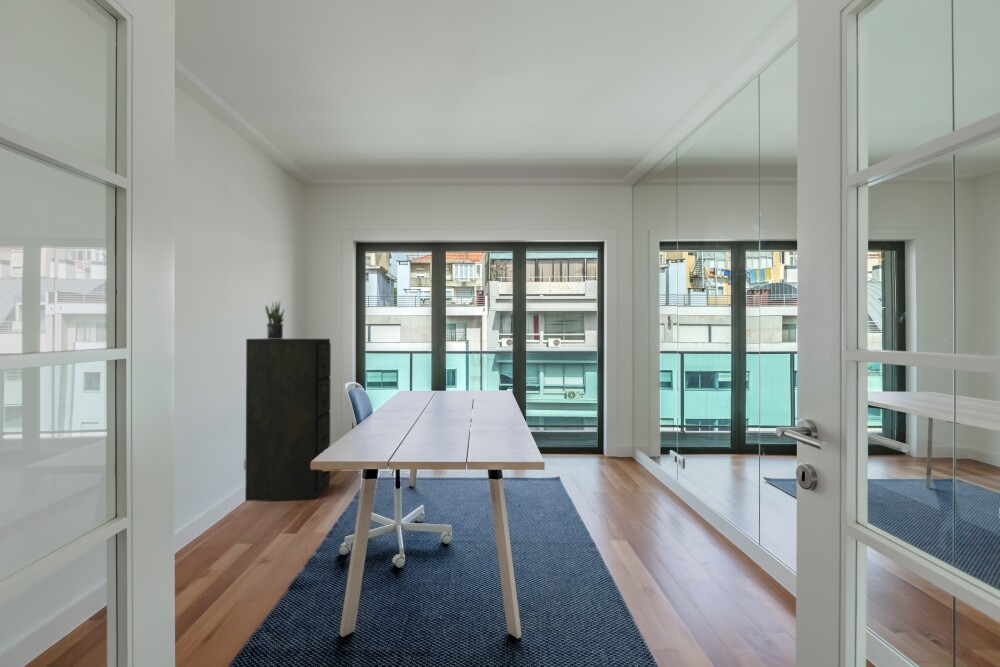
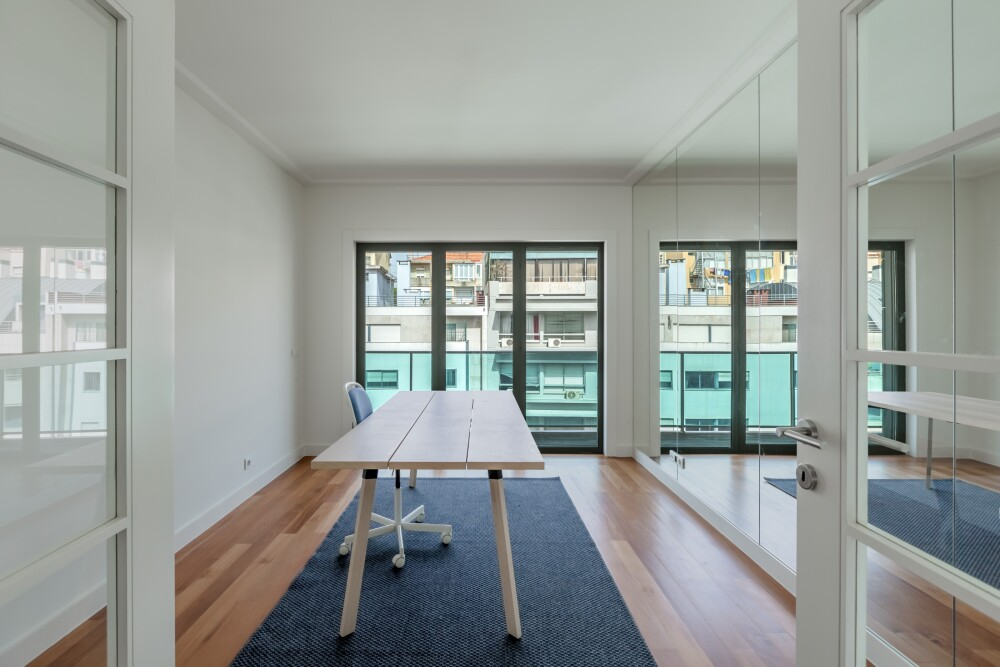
- potted plant [264,300,285,339]
- filing cabinet [244,338,332,502]
